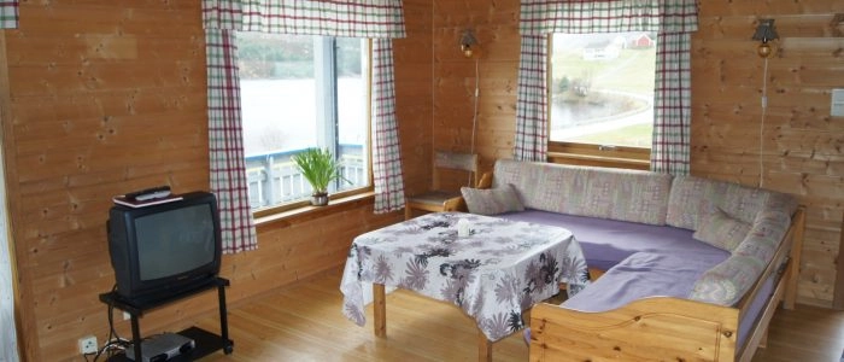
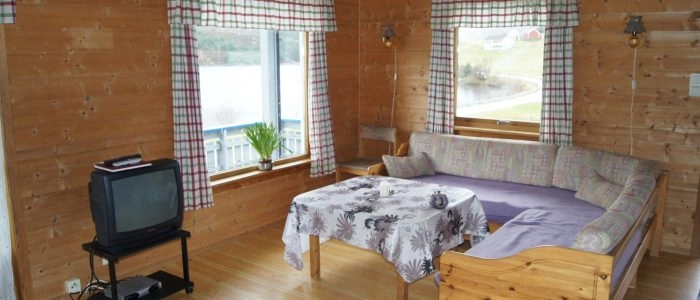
+ teapot [428,190,450,209]
